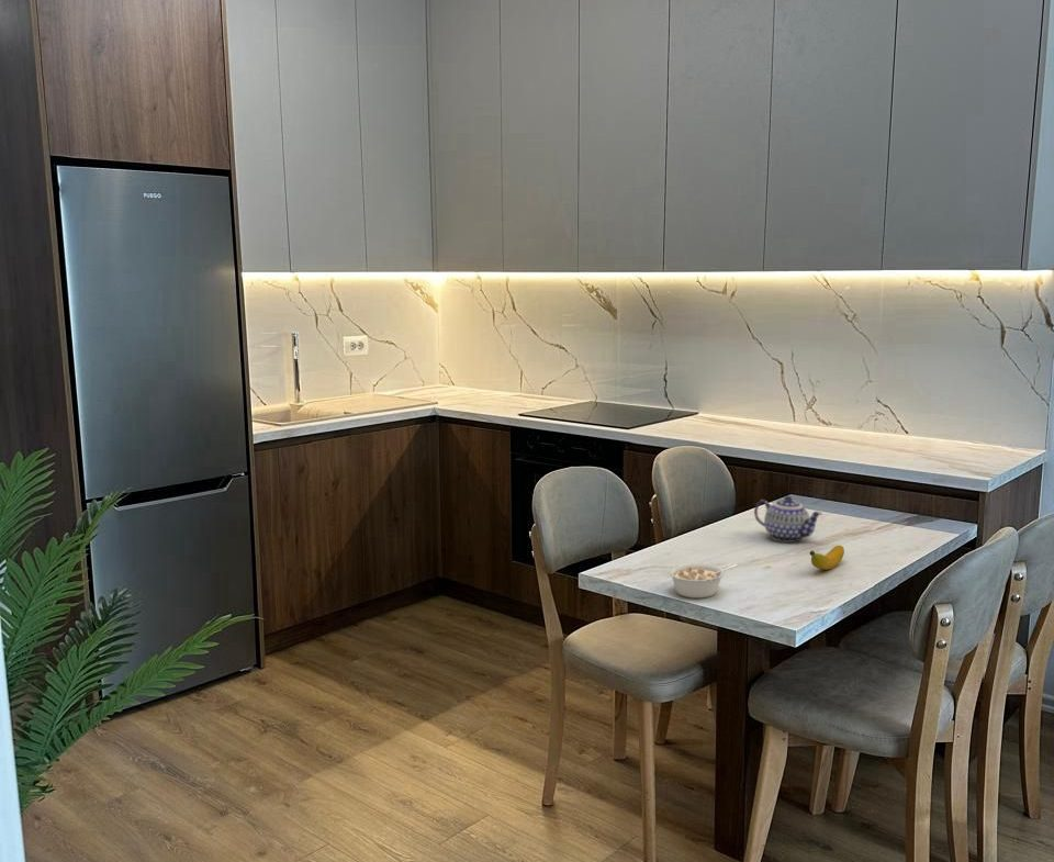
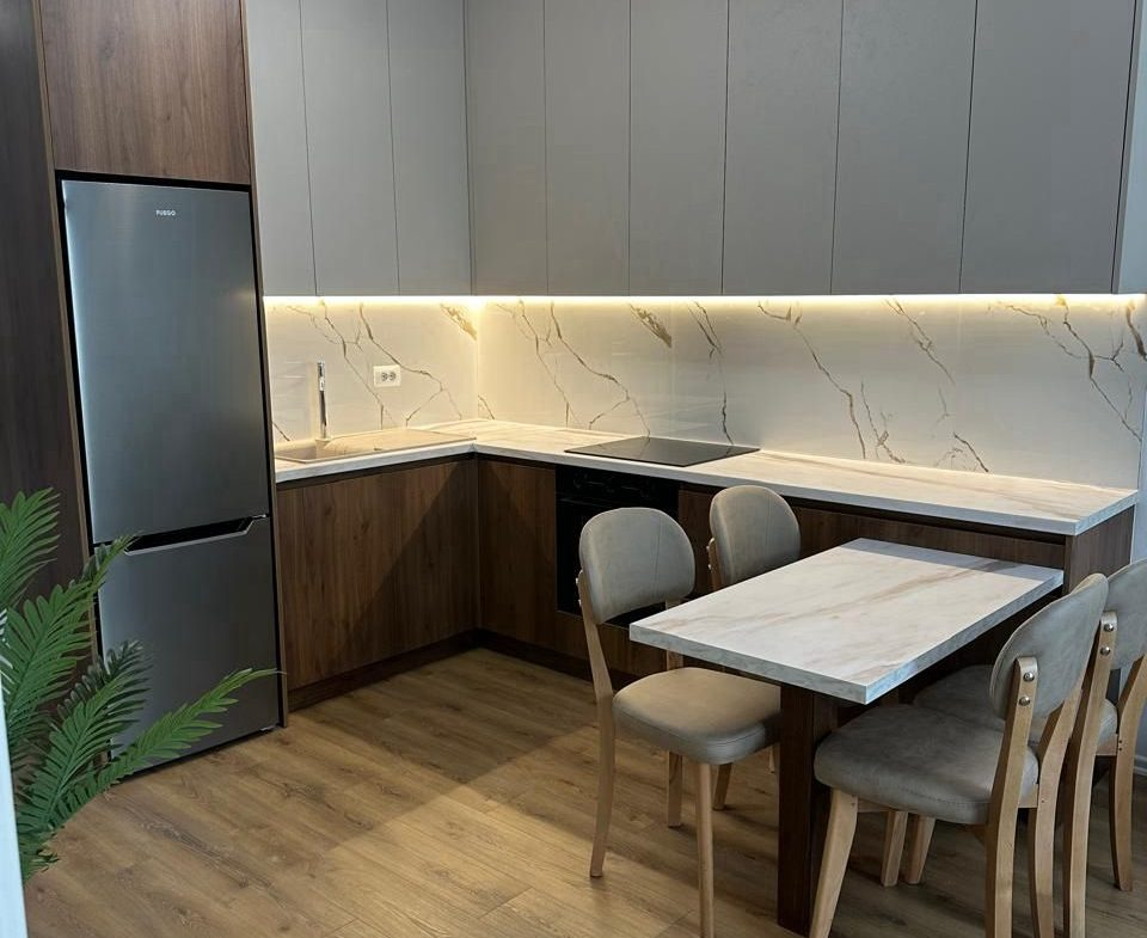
- banana [809,545,845,571]
- legume [666,562,738,600]
- teapot [753,495,823,544]
